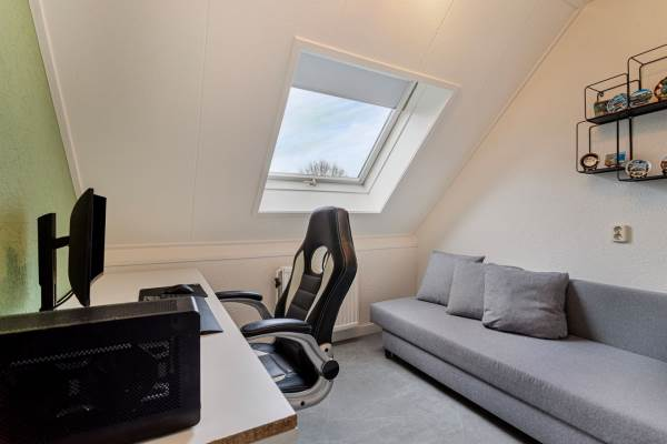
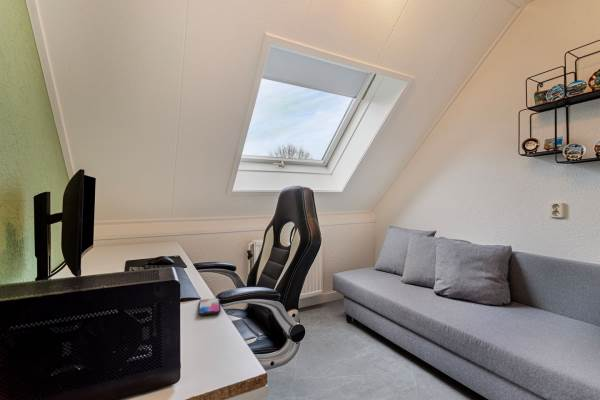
+ smartphone [197,297,222,316]
